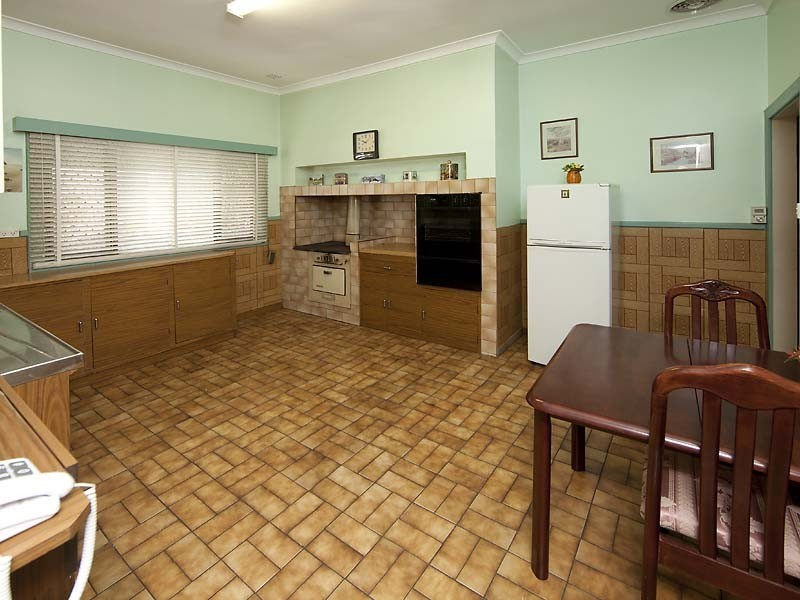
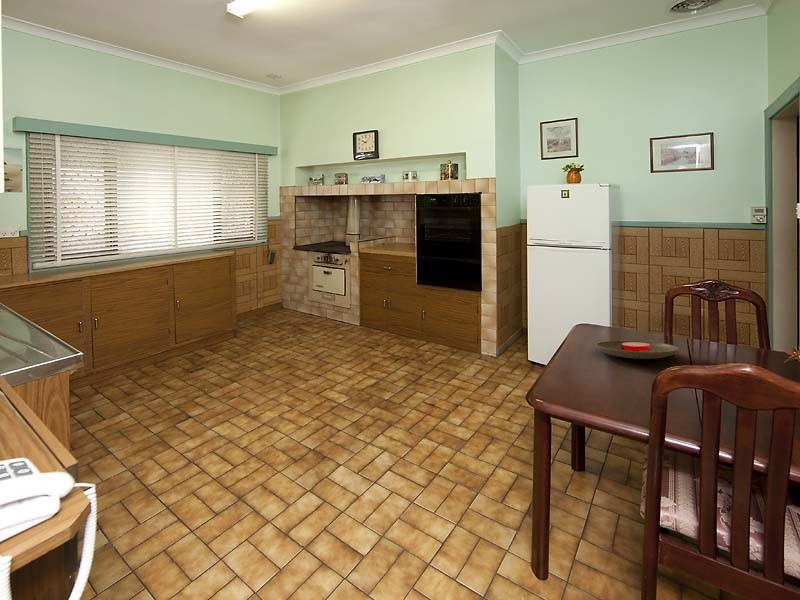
+ plate [594,340,680,360]
